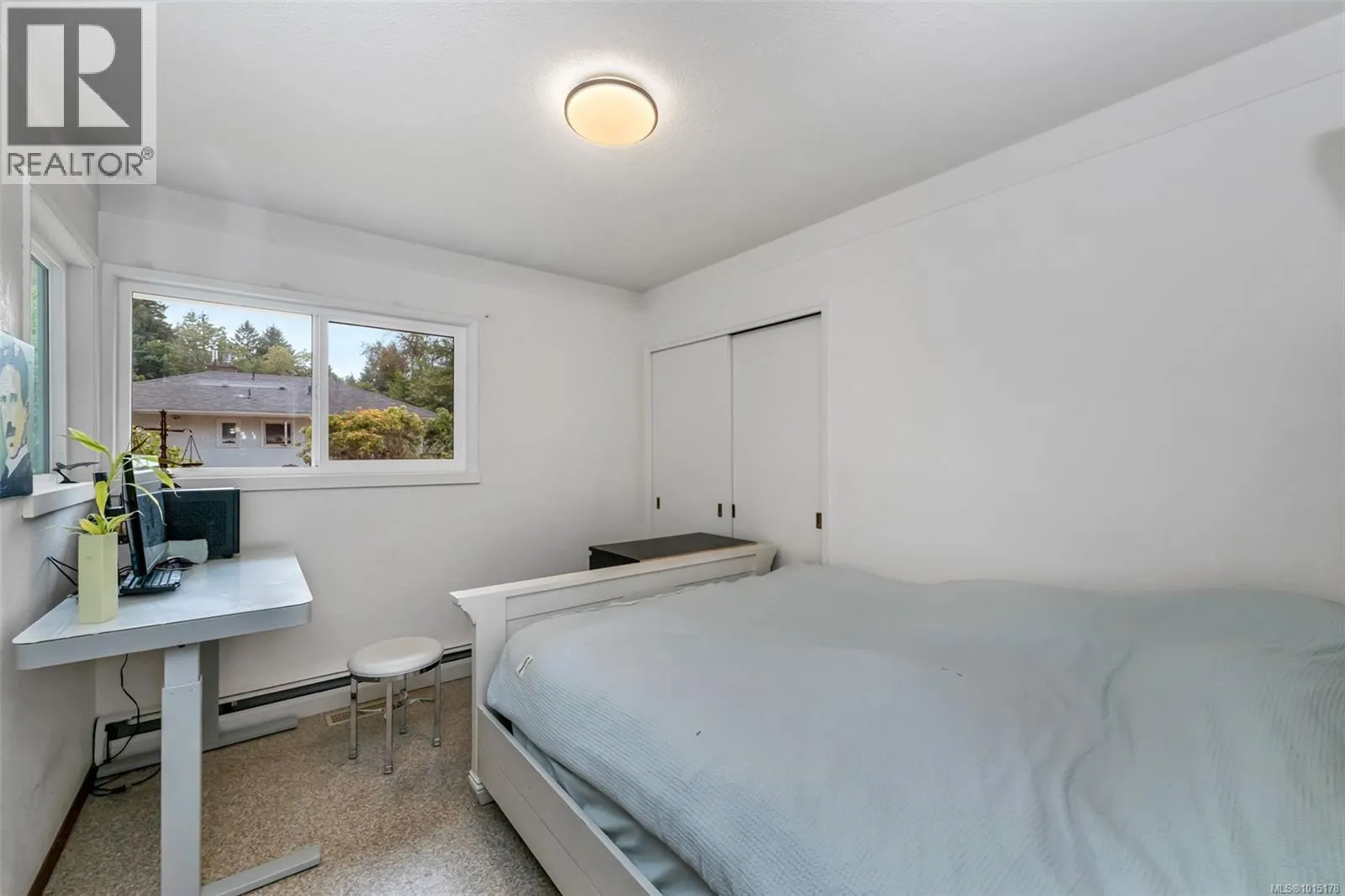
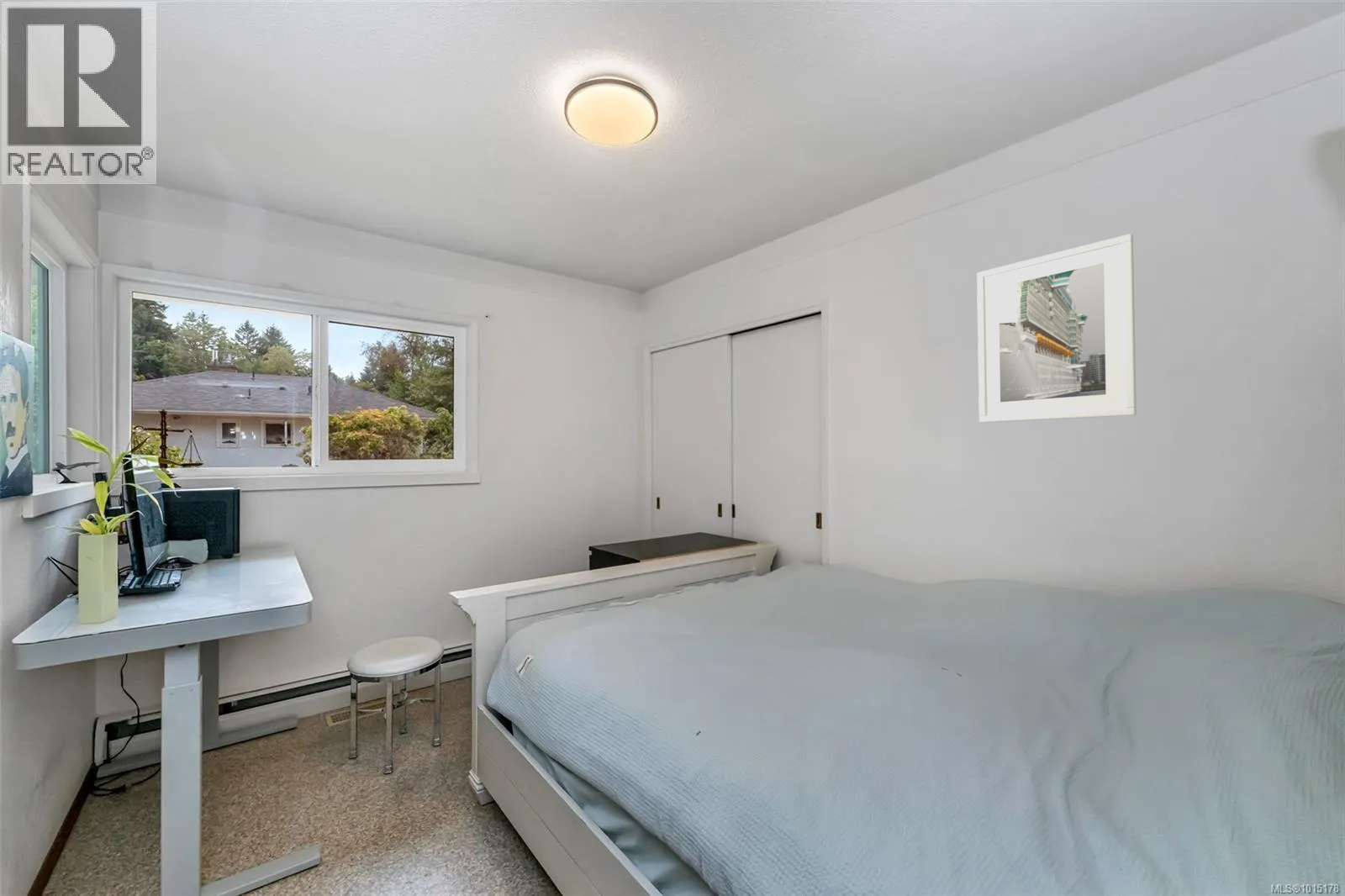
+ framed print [976,233,1137,424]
